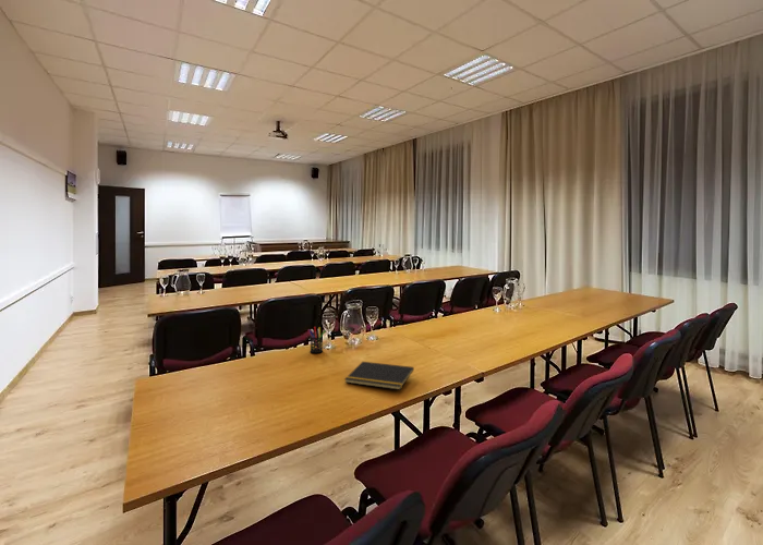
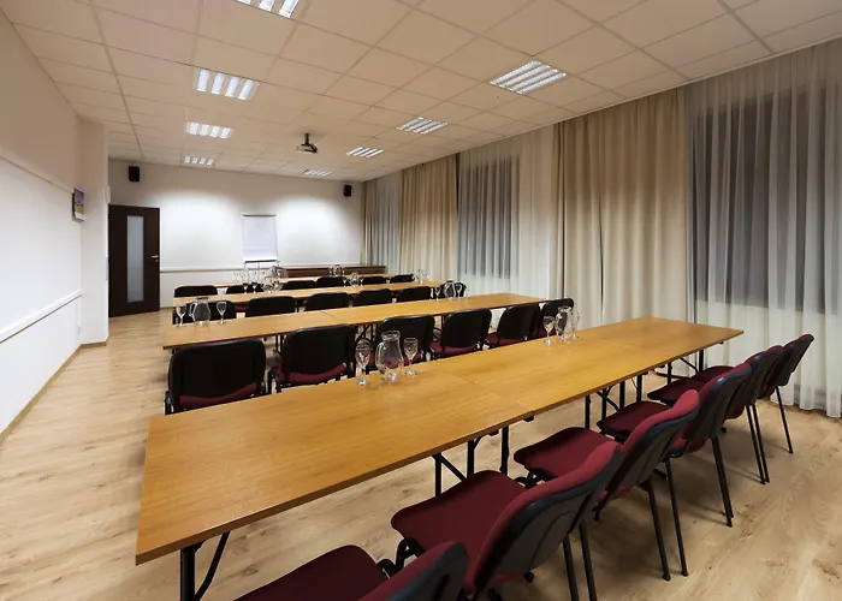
- notepad [343,361,415,391]
- pen holder [307,326,327,354]
